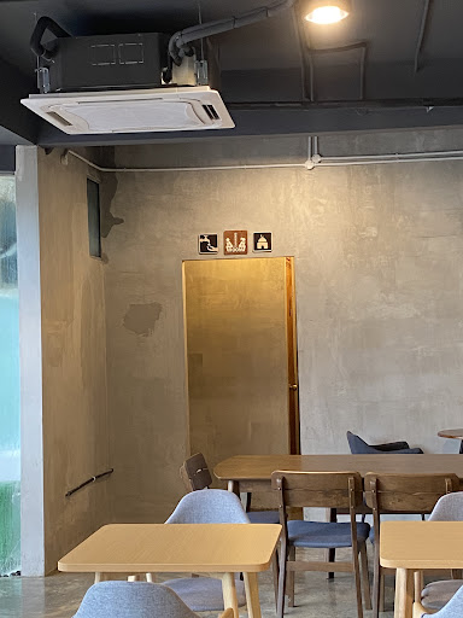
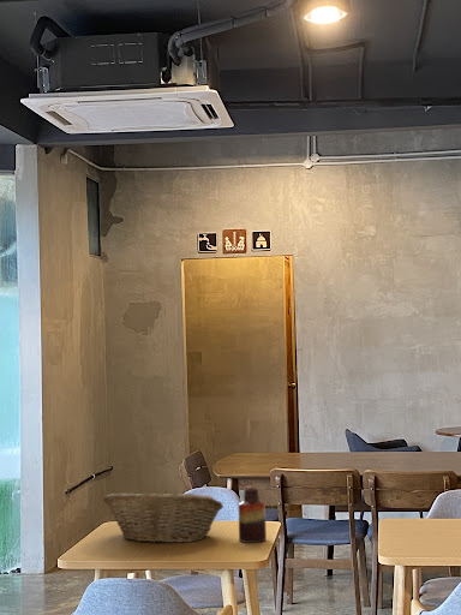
+ vase [237,486,268,544]
+ fruit basket [102,489,224,544]
